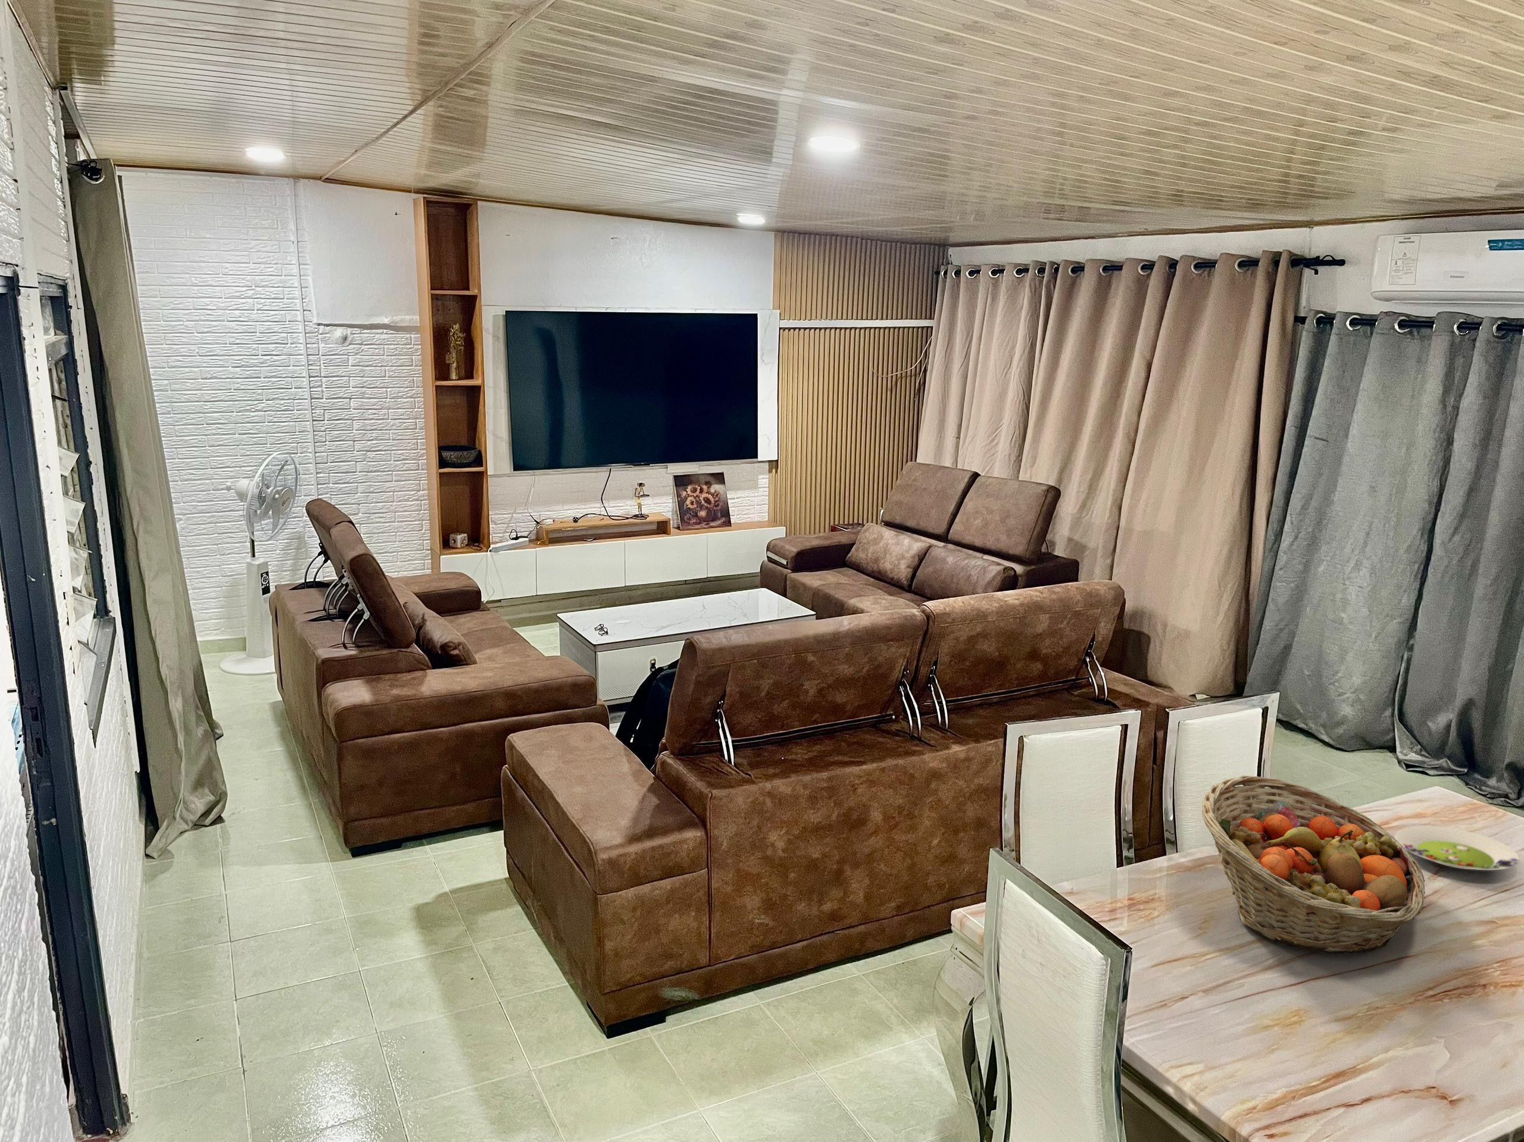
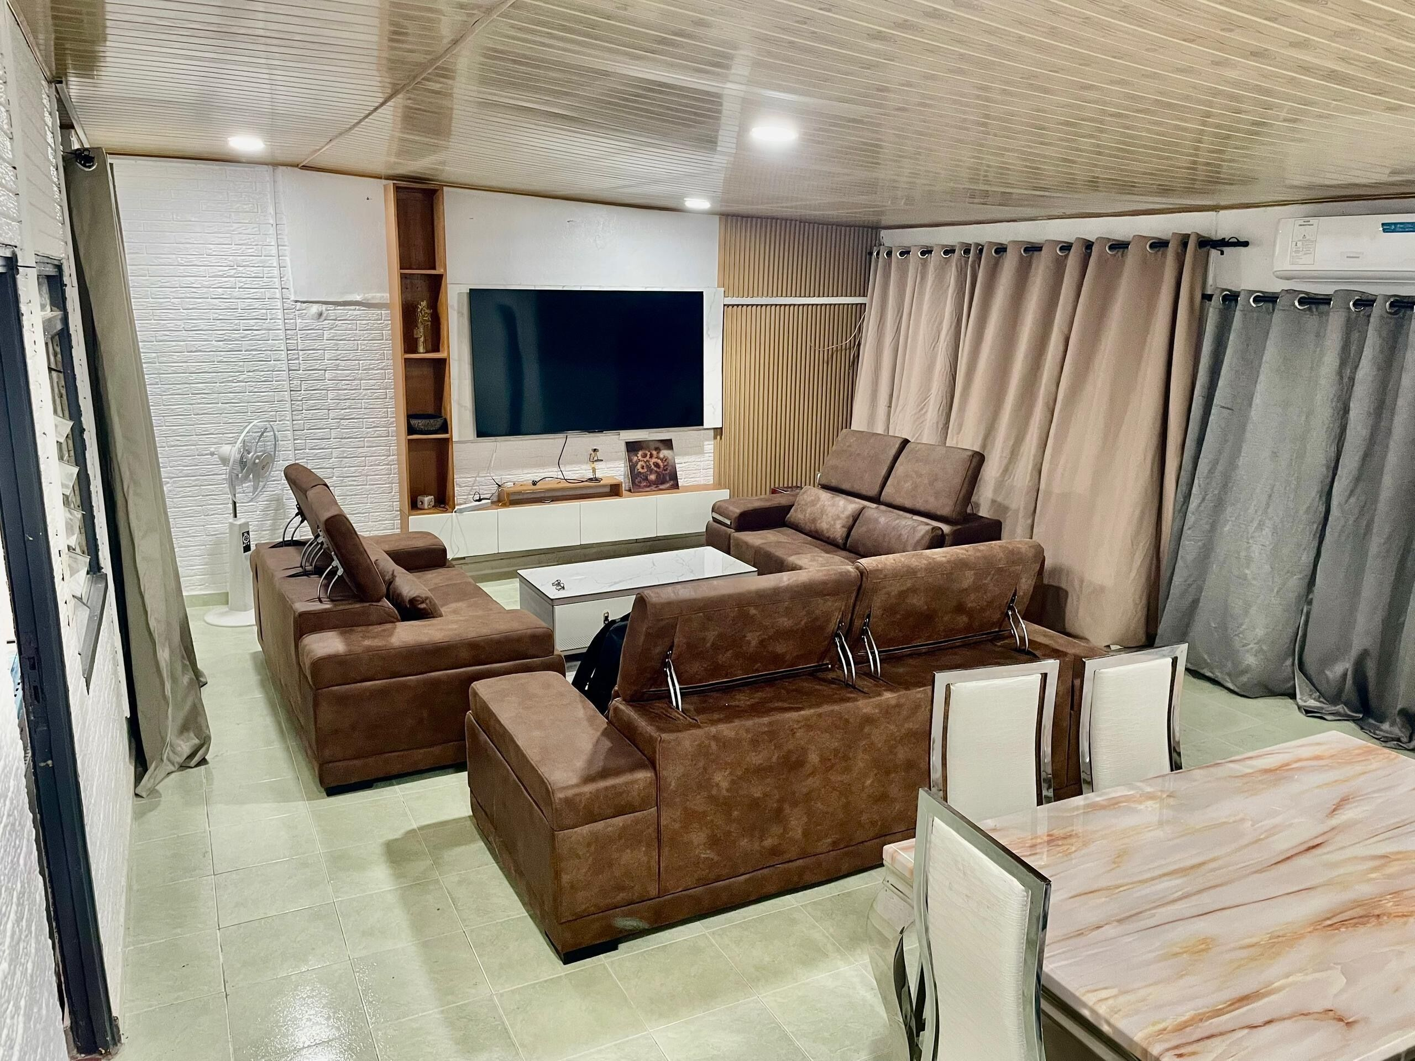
- fruit basket [1201,775,1426,955]
- salad plate [1394,825,1520,871]
